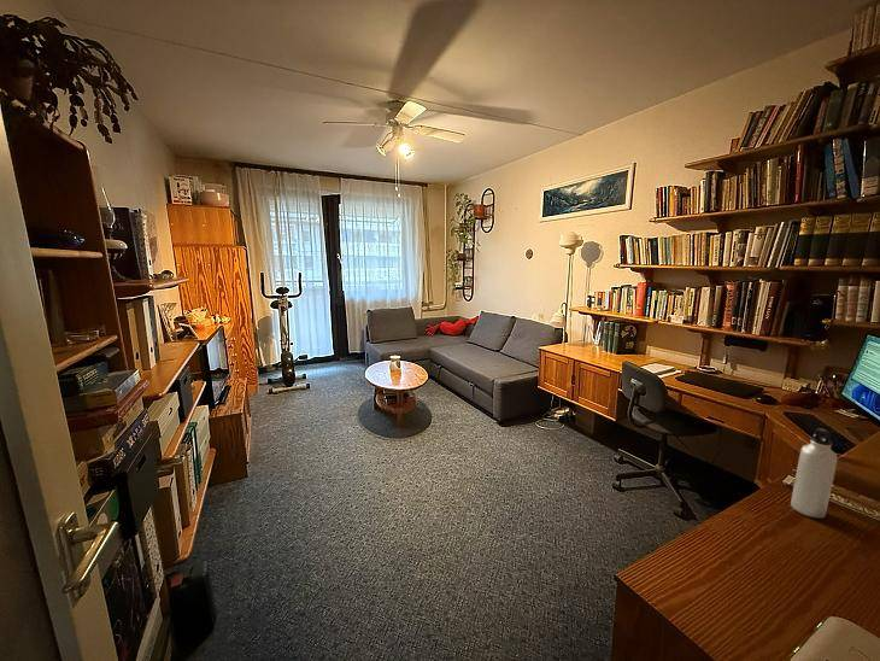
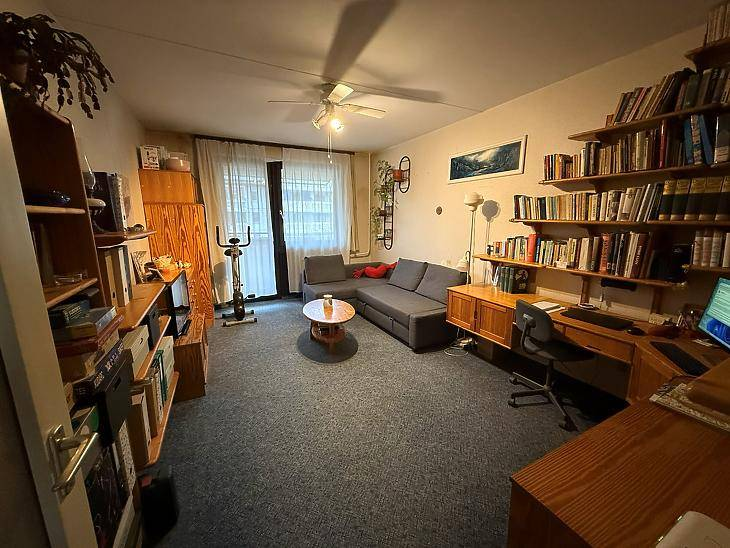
- water bottle [790,427,839,519]
